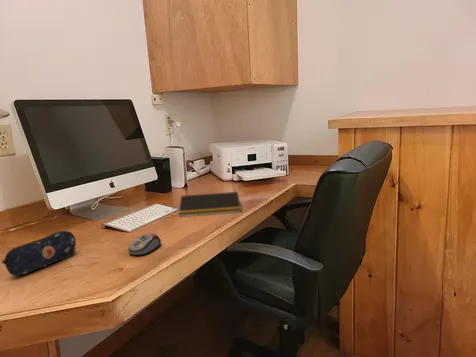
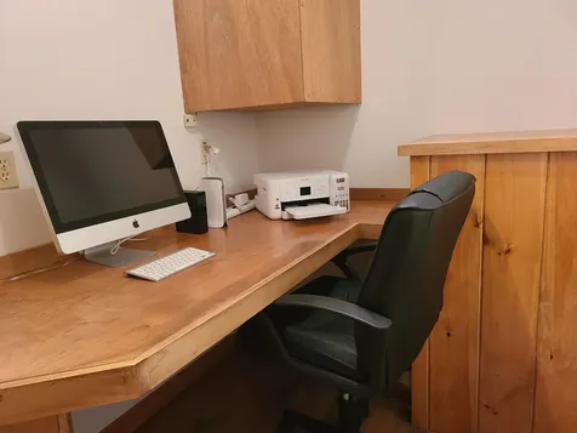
- computer mouse [127,232,162,256]
- pencil case [1,230,77,276]
- notepad [178,191,242,218]
